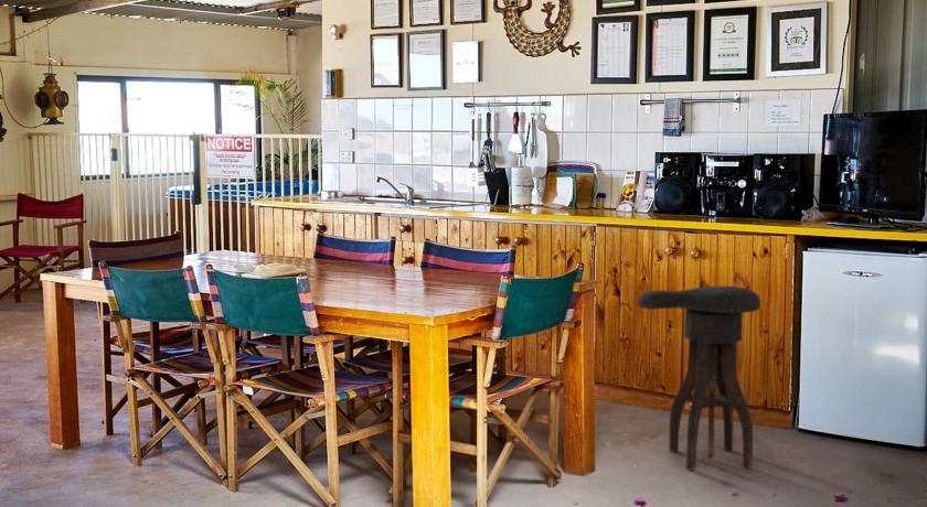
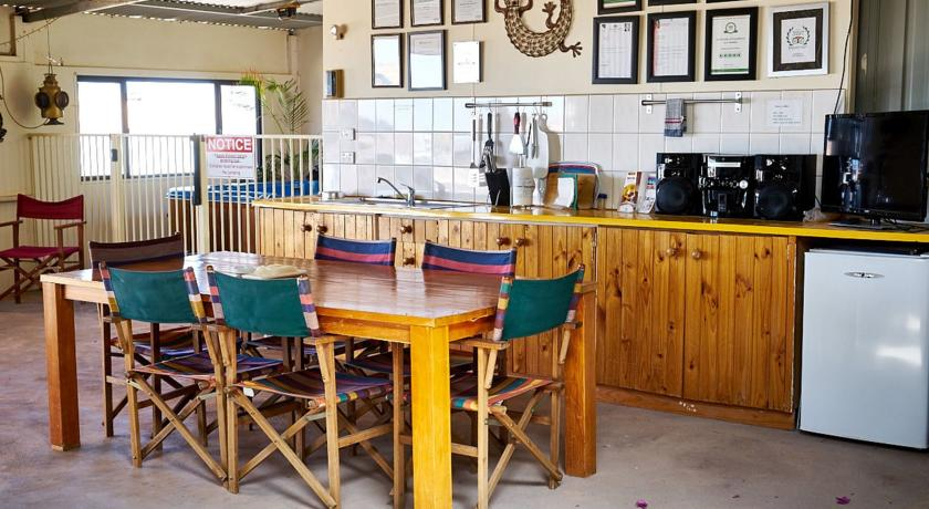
- stool [637,284,761,471]
